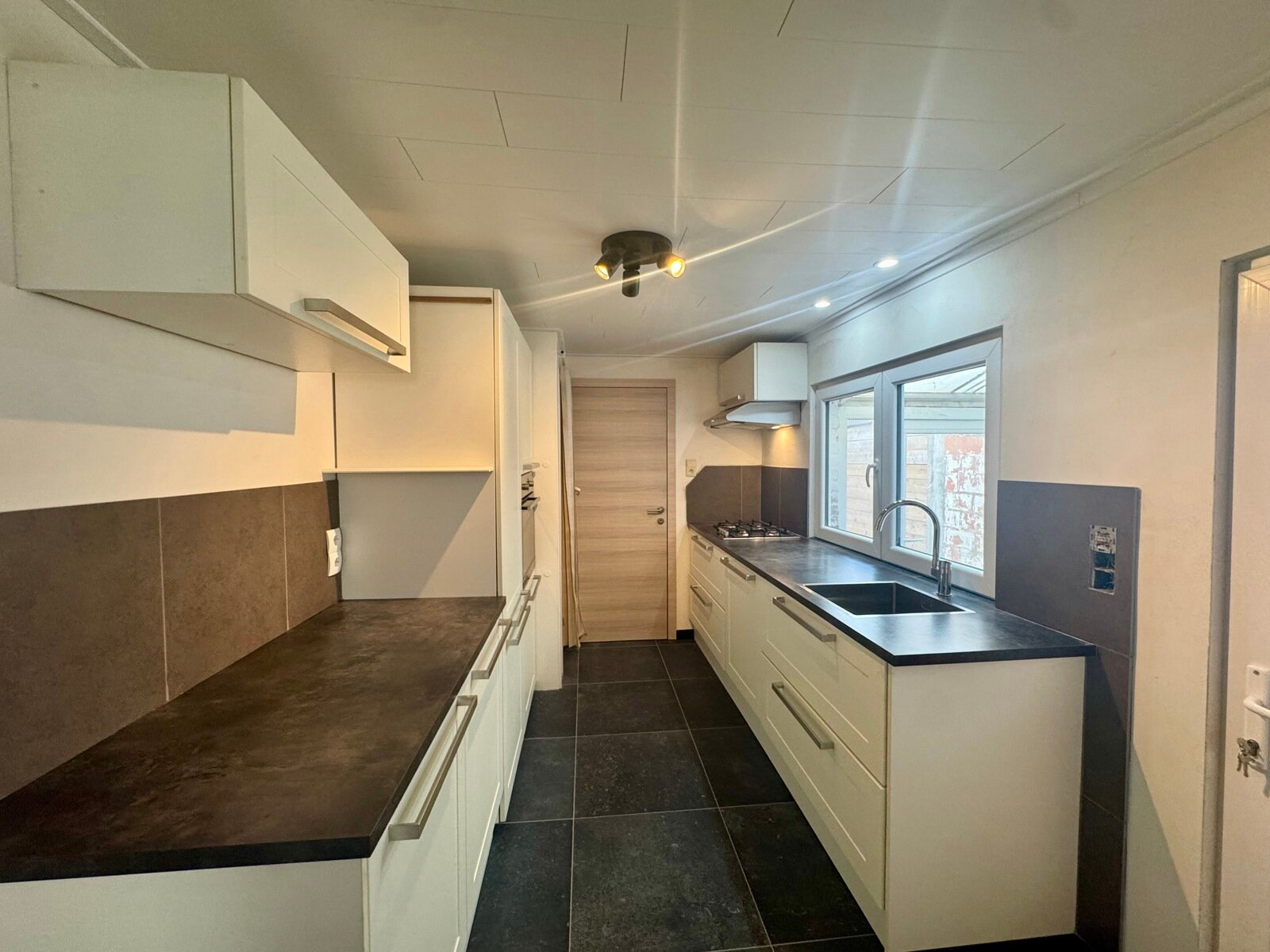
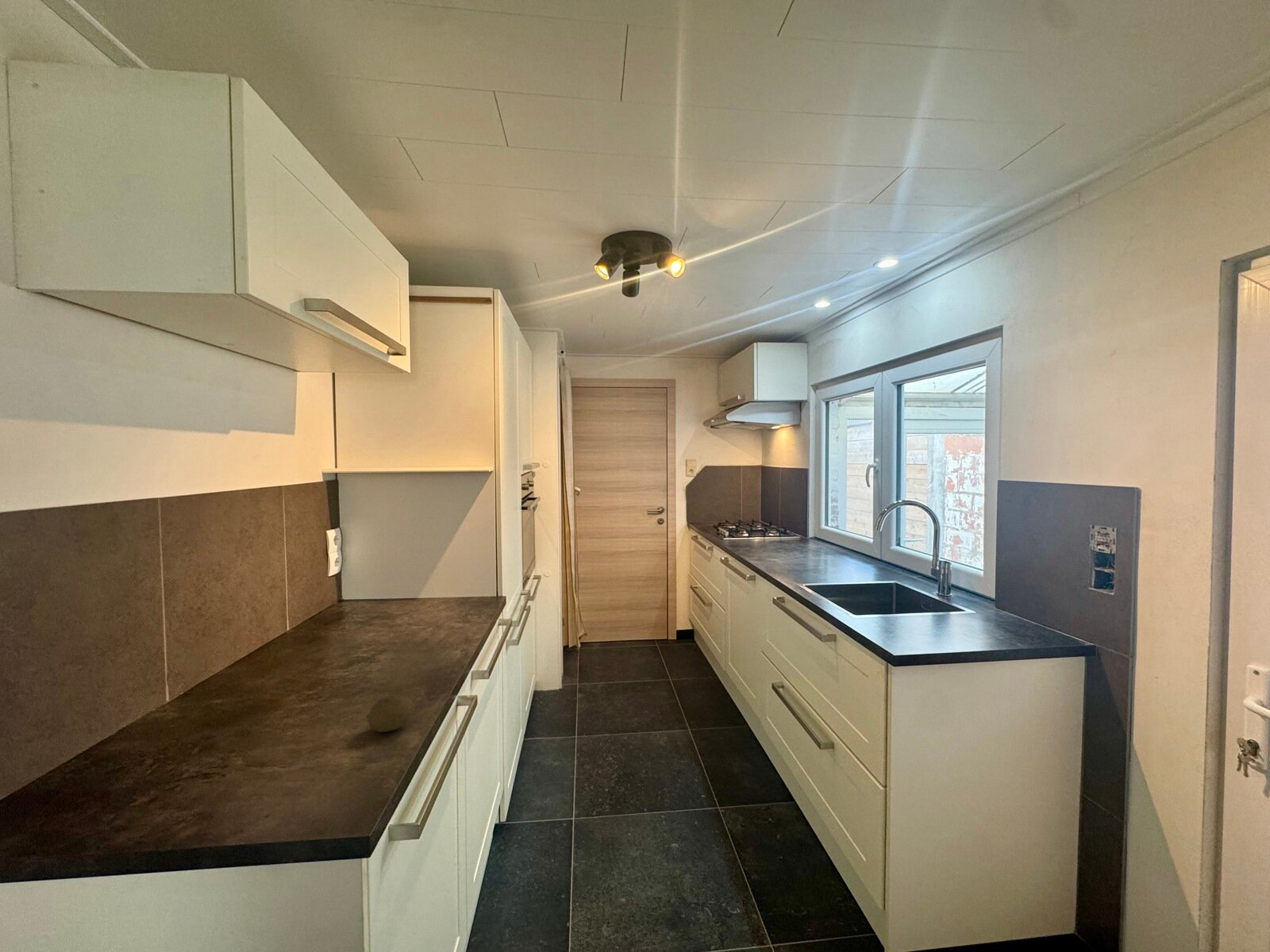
+ fruit [365,695,416,733]
